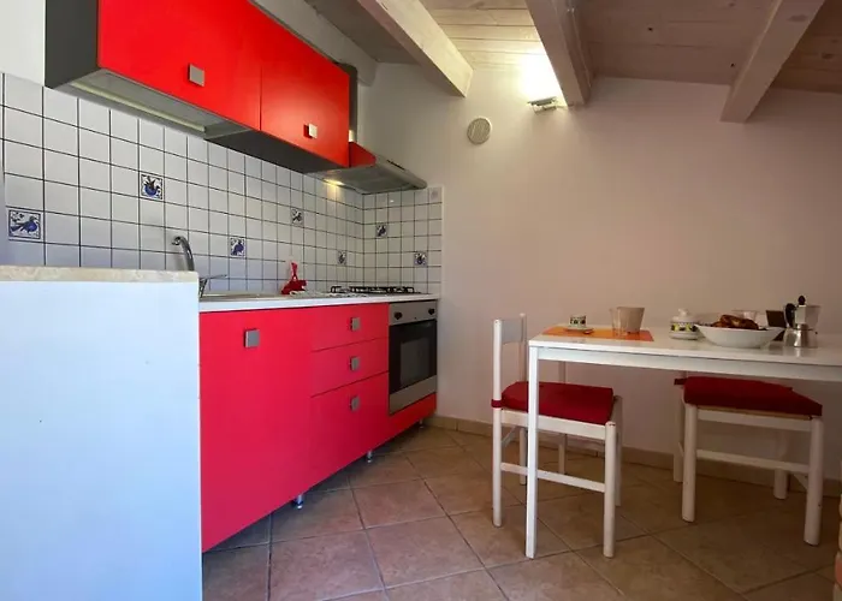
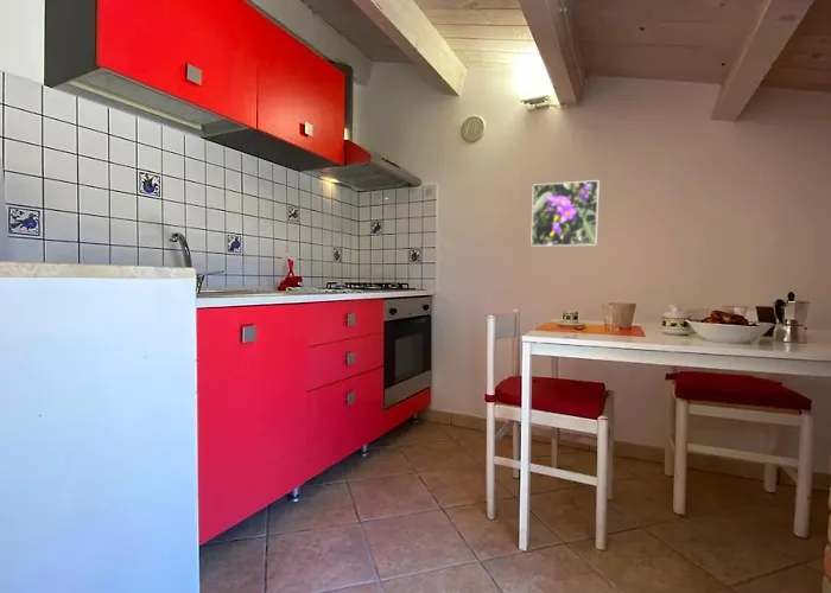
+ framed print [529,179,601,248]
